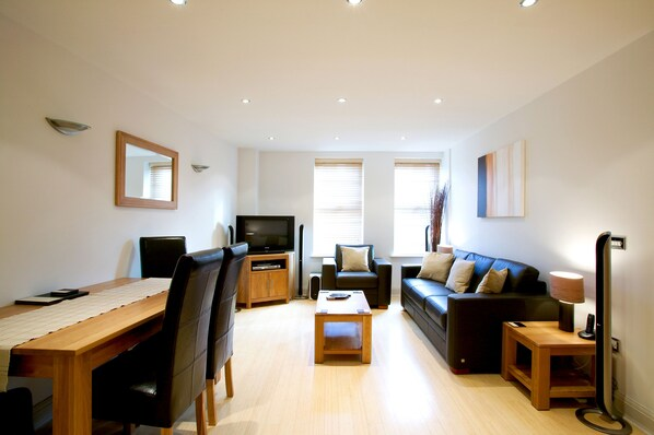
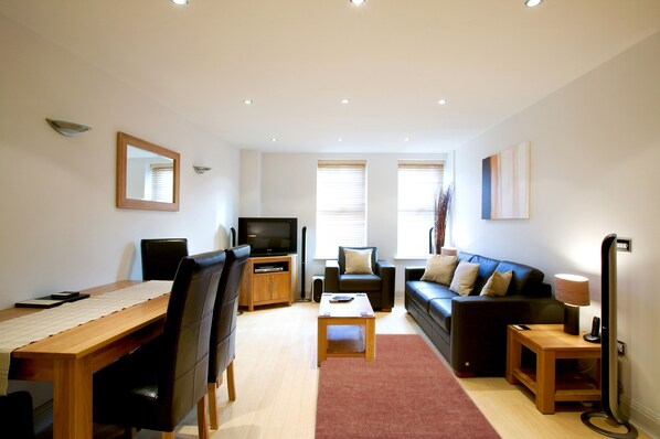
+ rug [313,333,503,439]
